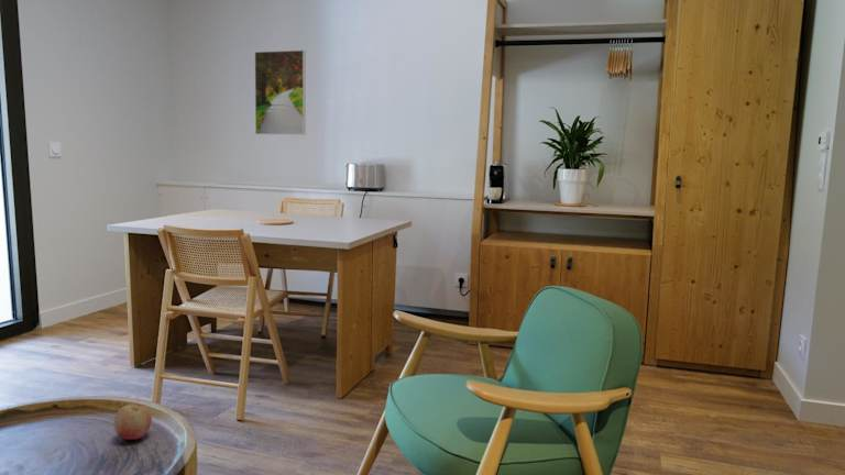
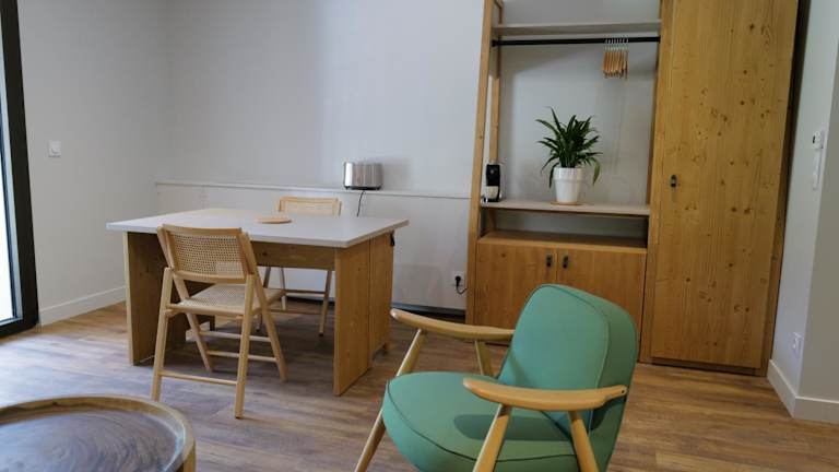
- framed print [254,49,306,136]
- fruit [113,402,153,441]
